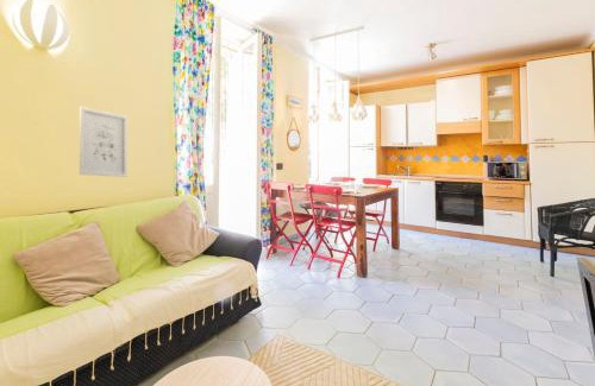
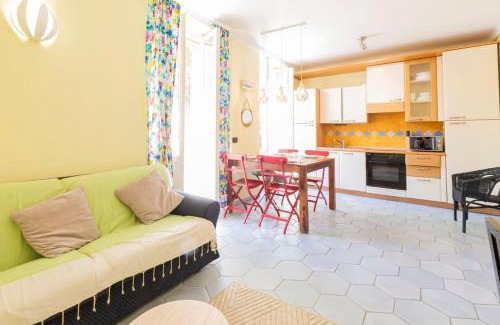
- wall art [79,106,129,178]
